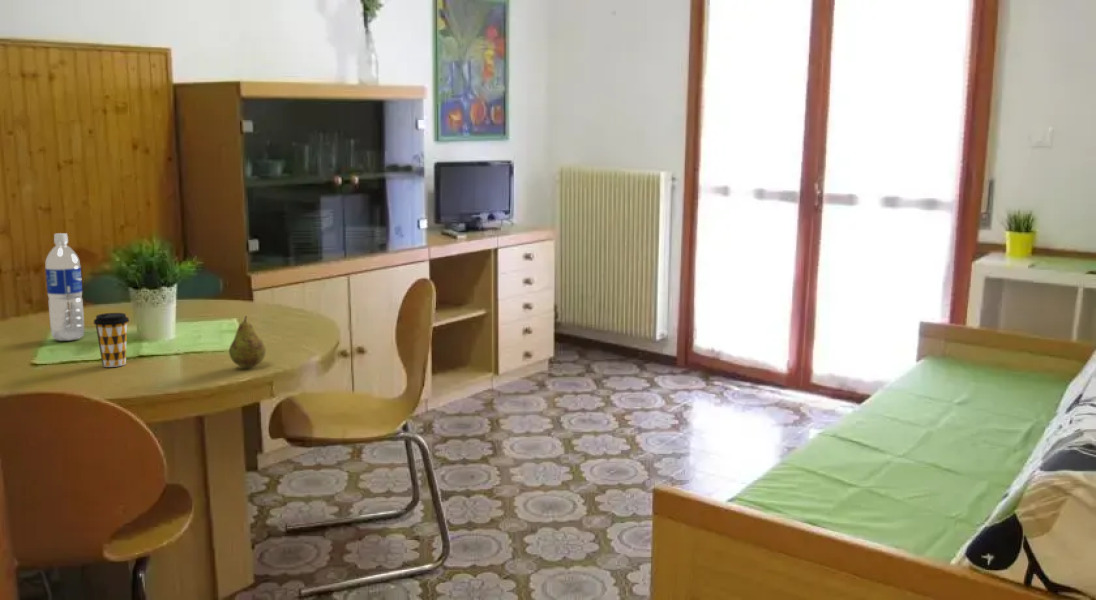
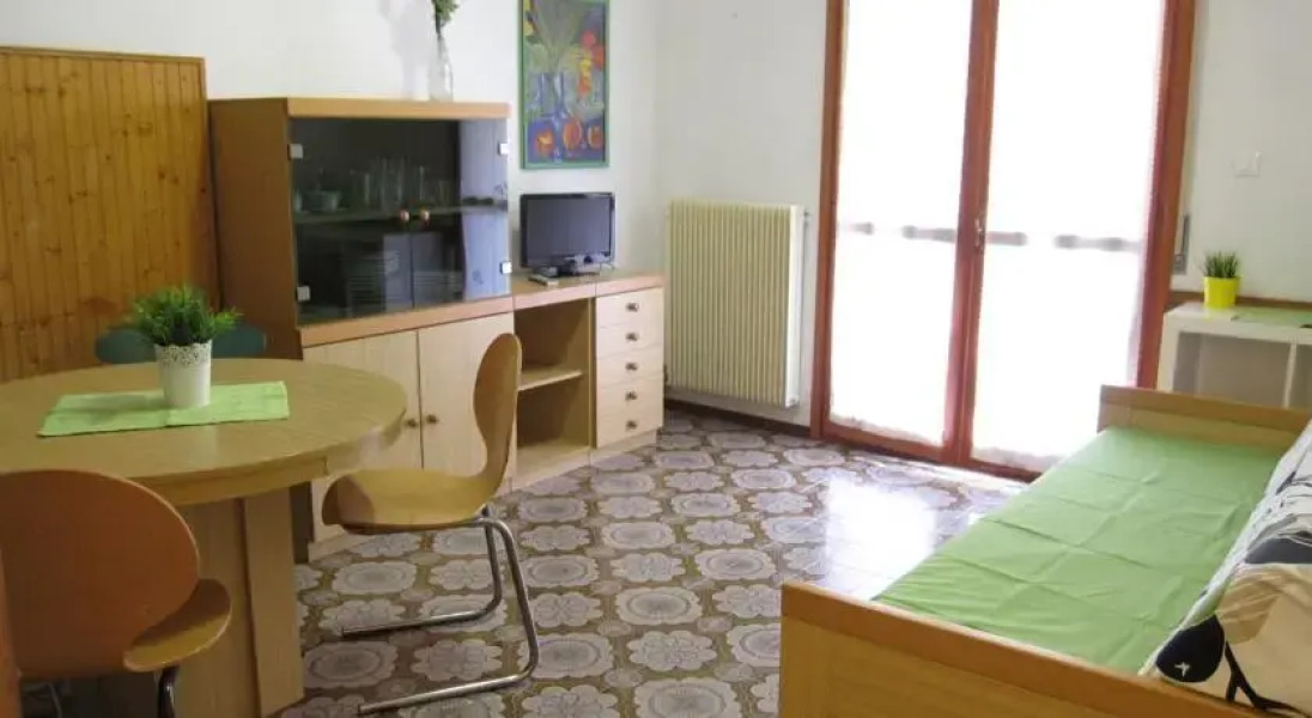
- coffee cup [93,312,130,368]
- fruit [228,315,267,368]
- water bottle [44,232,85,342]
